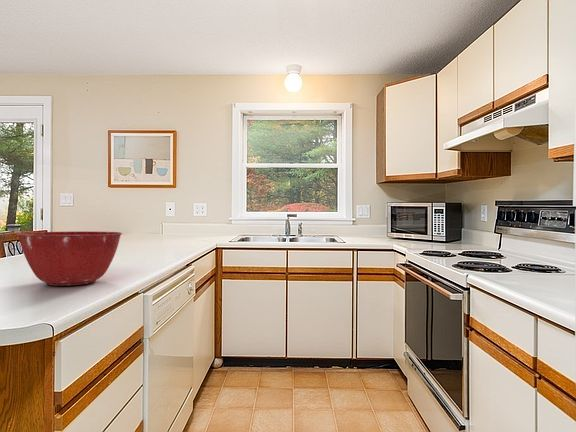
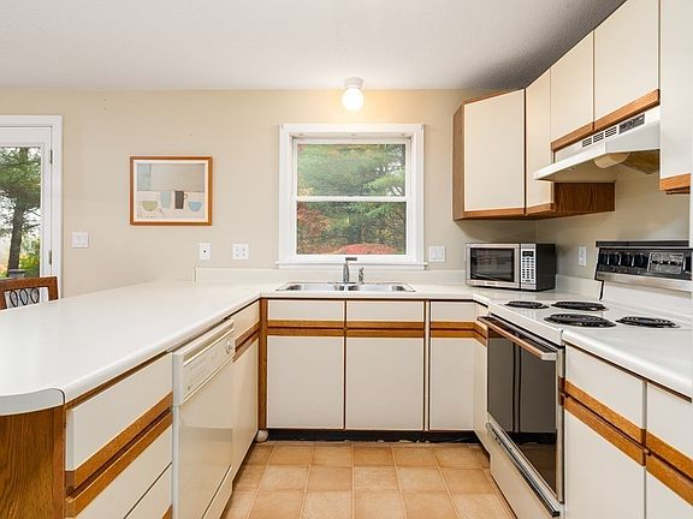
- mixing bowl [16,230,123,287]
